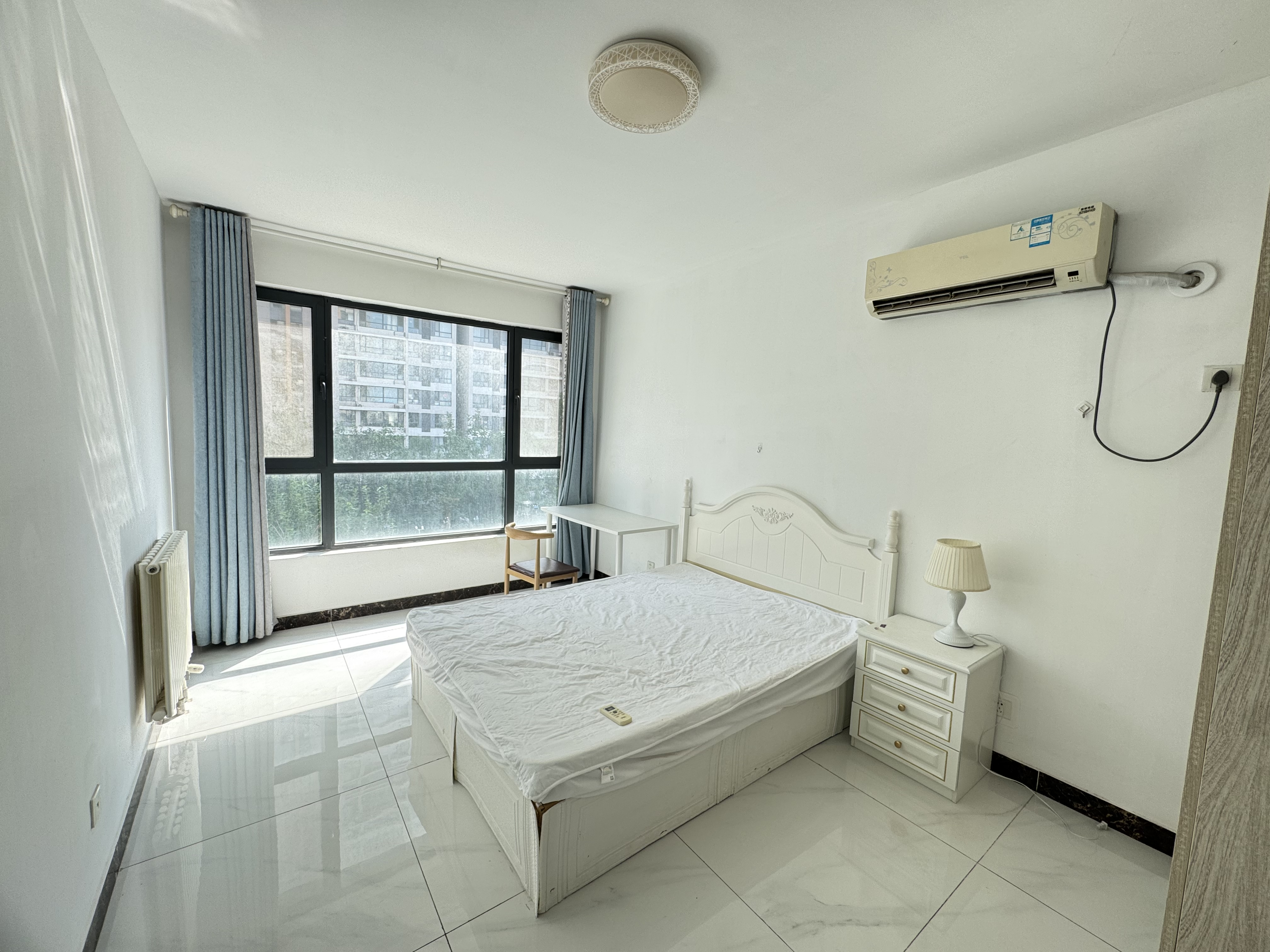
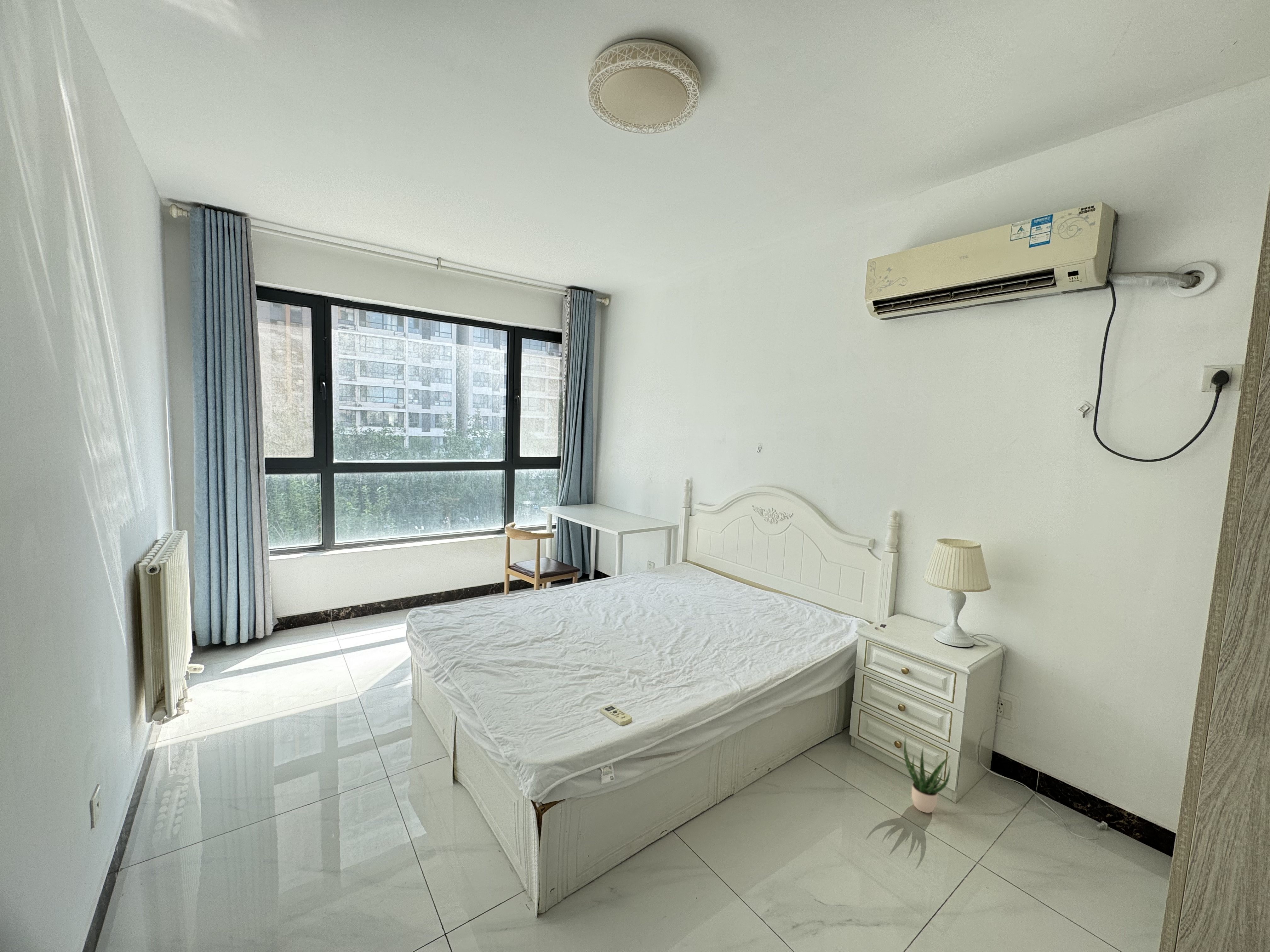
+ potted plant [903,736,951,813]
